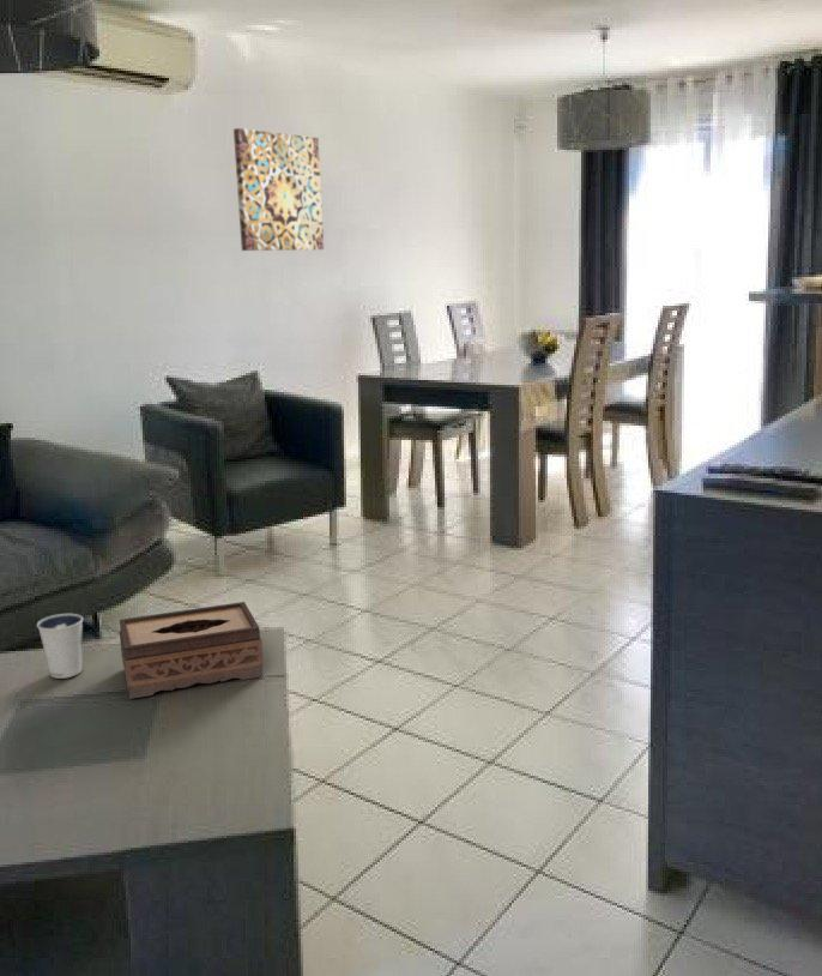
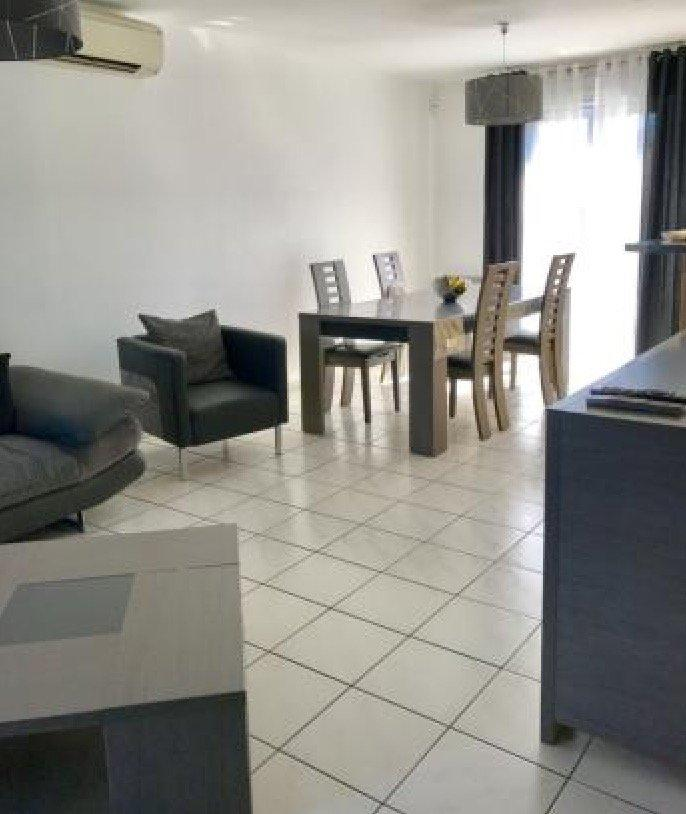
- dixie cup [36,613,84,680]
- tissue box [119,601,265,700]
- wall art [232,127,325,252]
